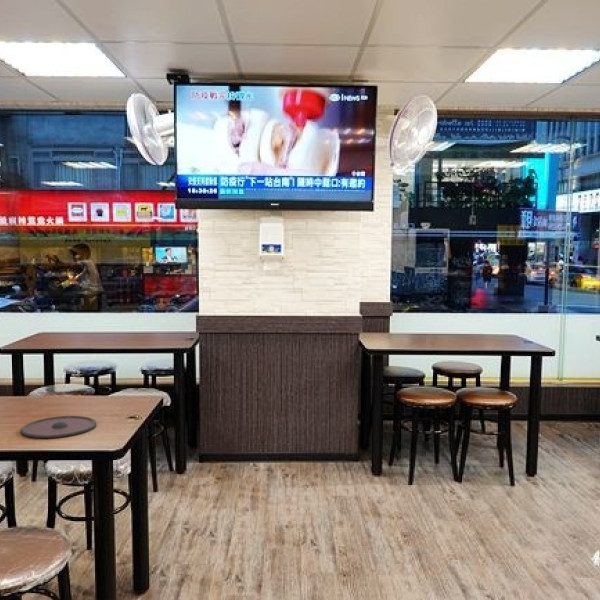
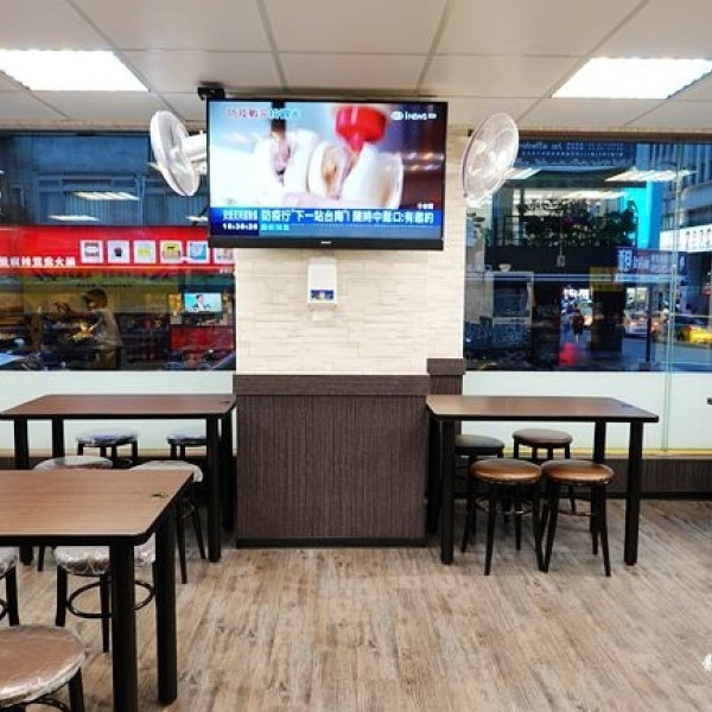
- plate [19,415,97,439]
